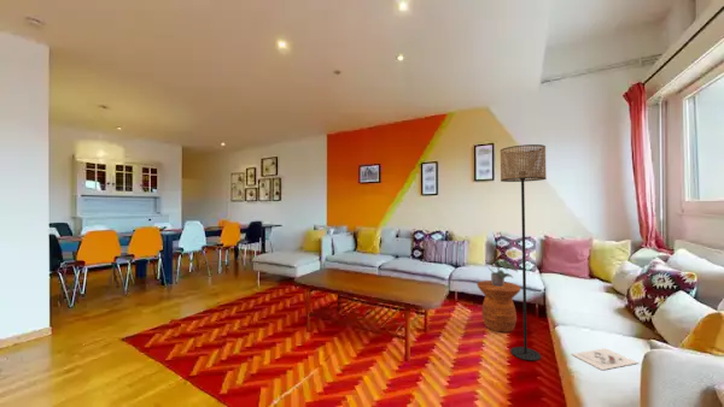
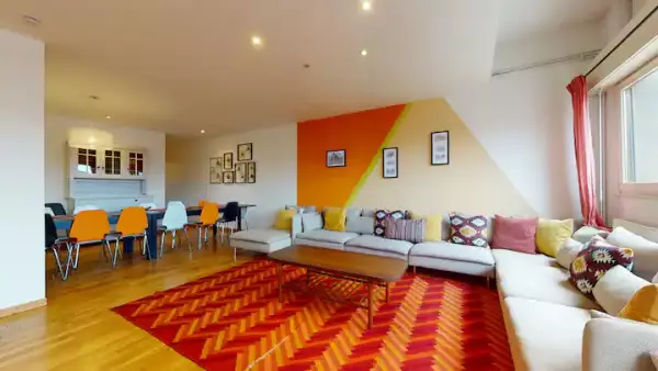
- architectural model [571,347,640,371]
- floor lamp [500,143,548,362]
- side table [475,279,522,334]
- potted plant [484,259,519,287]
